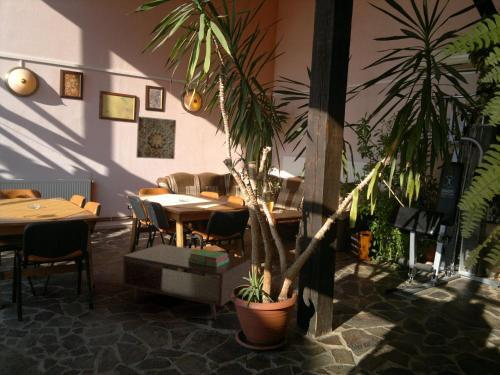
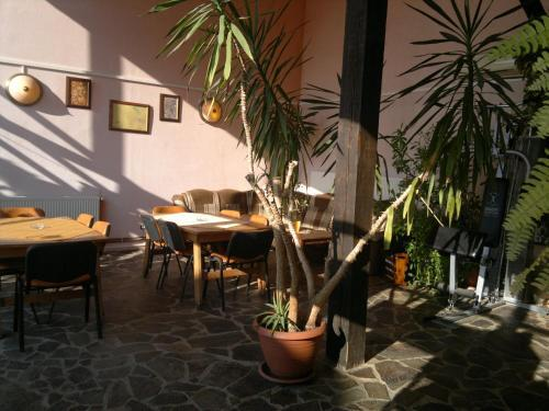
- coffee table [122,243,252,320]
- wall art [135,115,177,160]
- stack of books [188,248,229,267]
